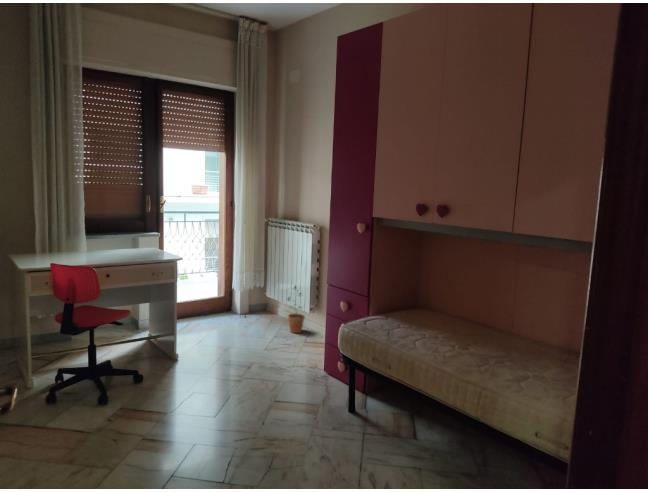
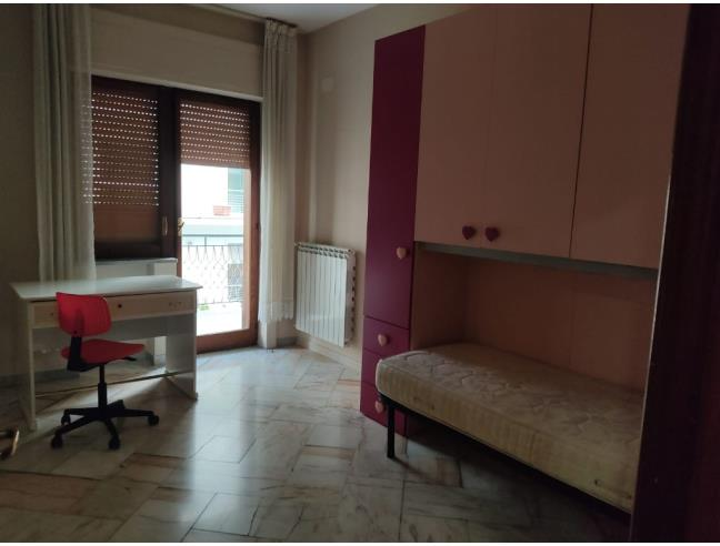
- potted plant [286,284,306,334]
